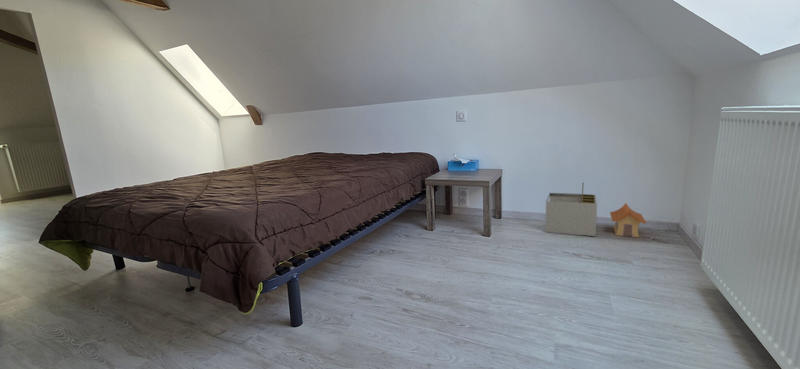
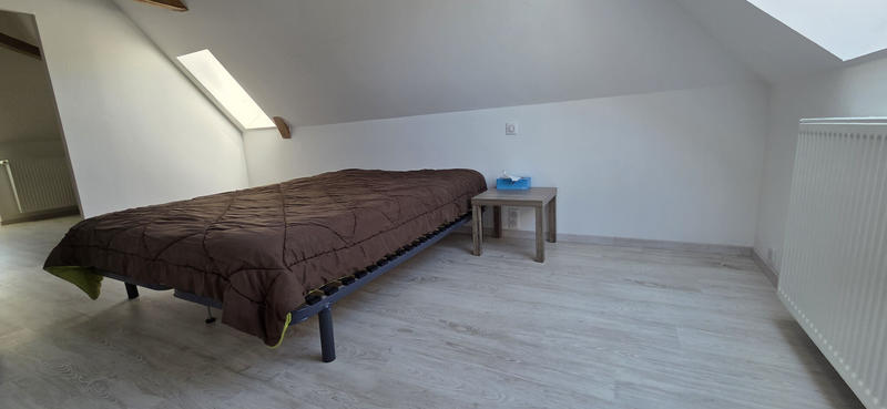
- toy house [609,202,647,238]
- cardboard box [544,182,598,237]
